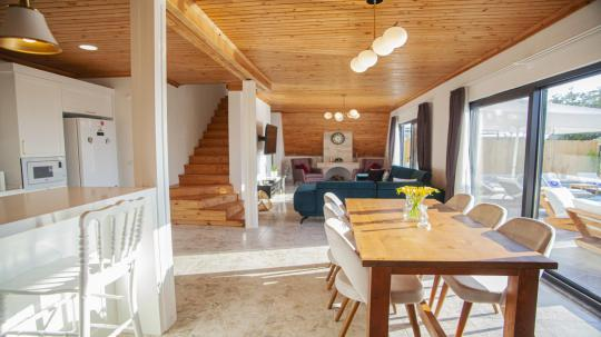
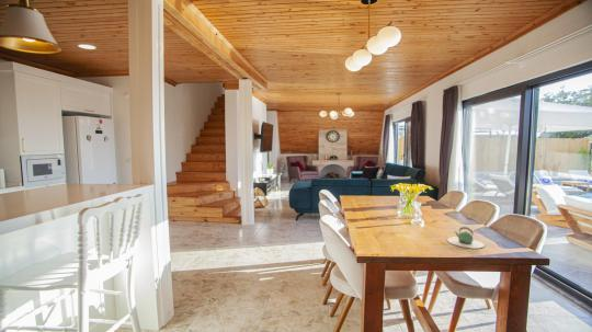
+ teapot [446,226,486,250]
